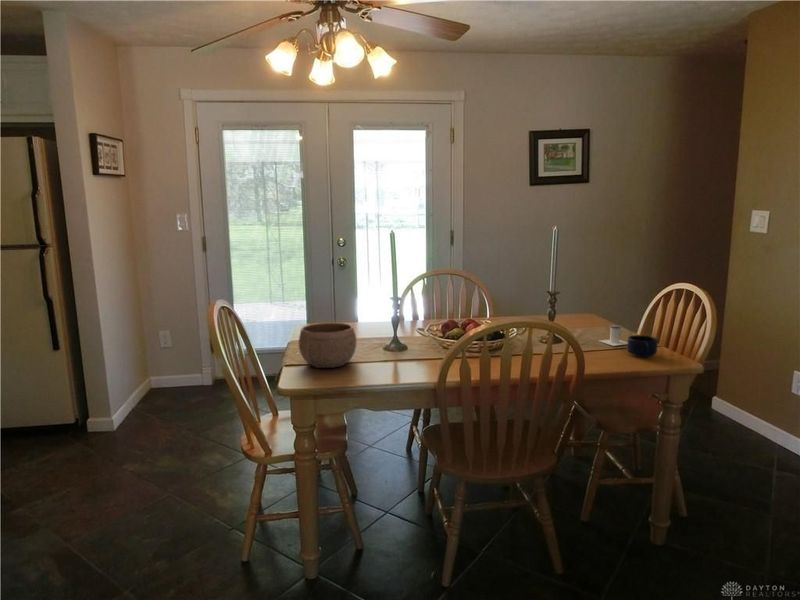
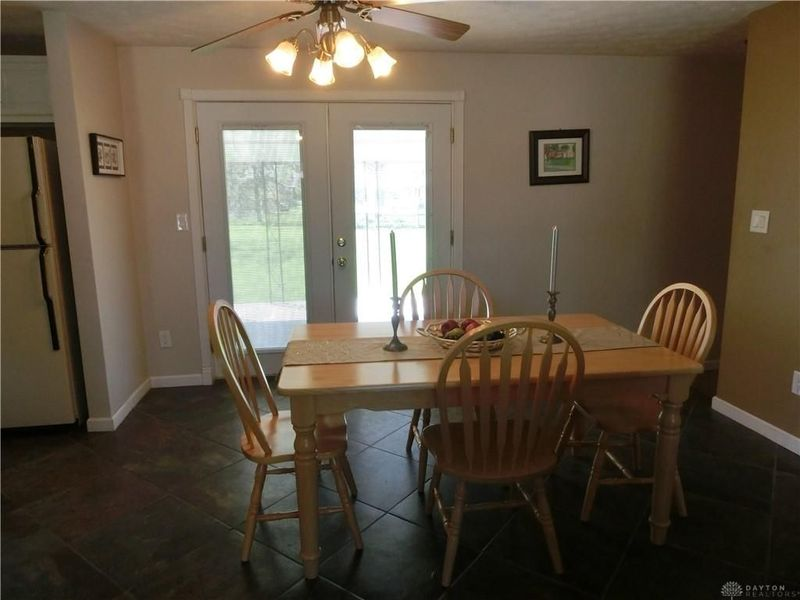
- bowl [298,322,357,369]
- salt shaker [599,324,628,347]
- mug [627,334,659,358]
